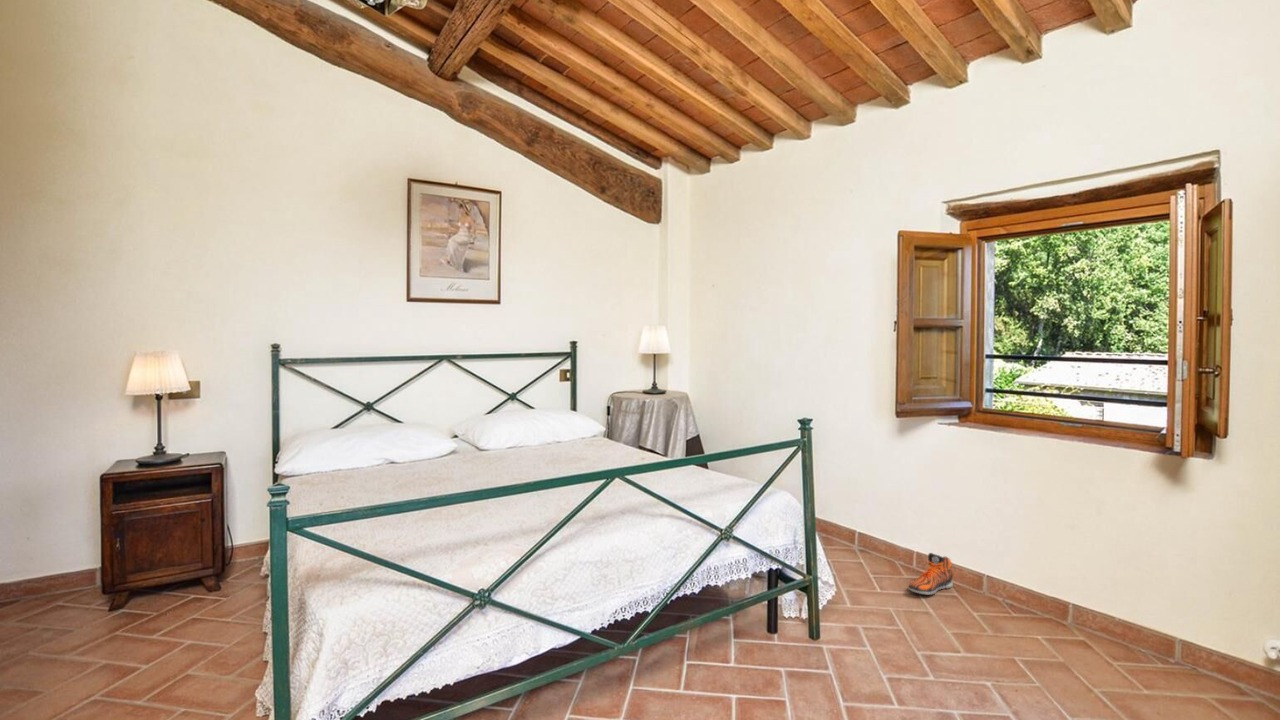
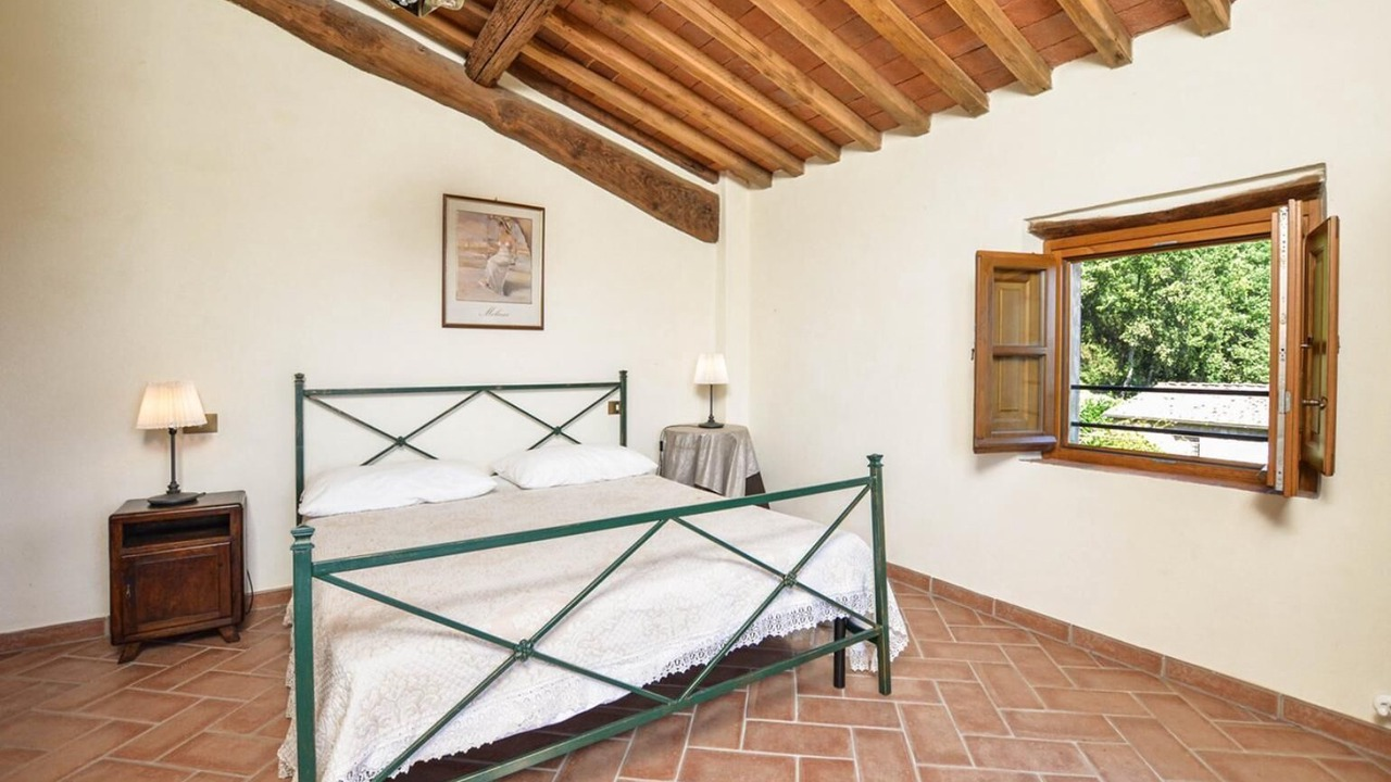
- sneaker [908,552,954,596]
